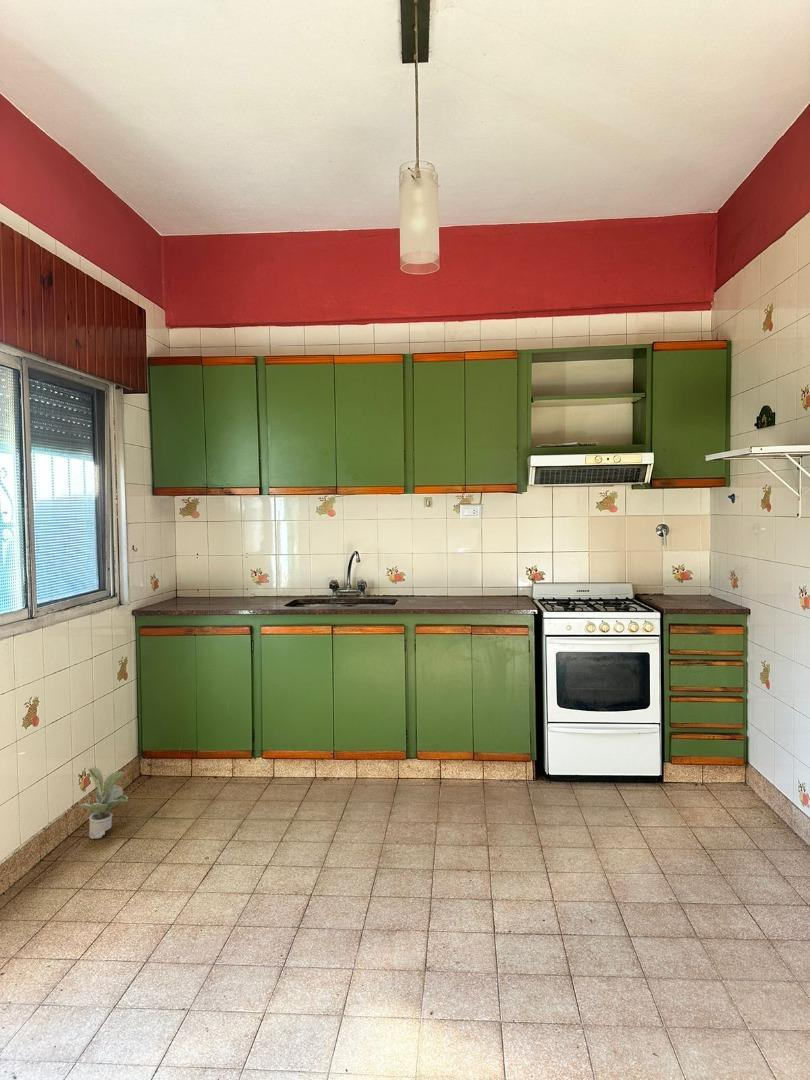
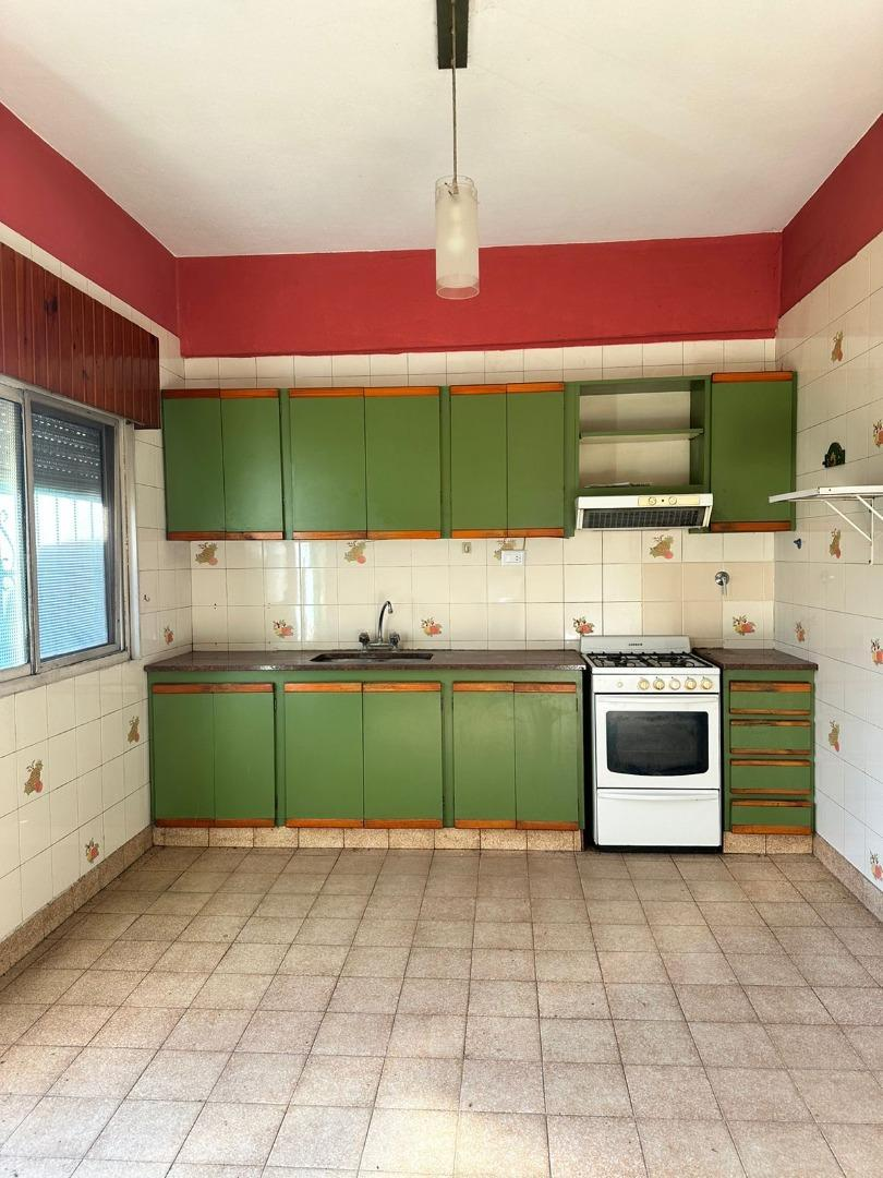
- potted plant [79,767,129,840]
